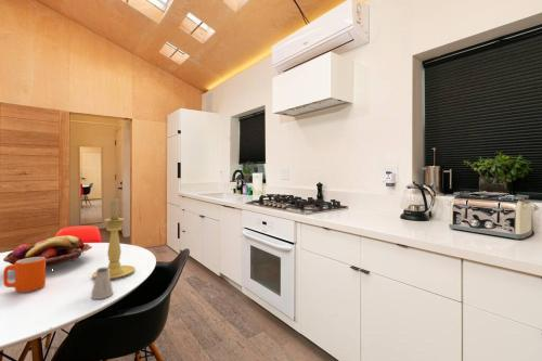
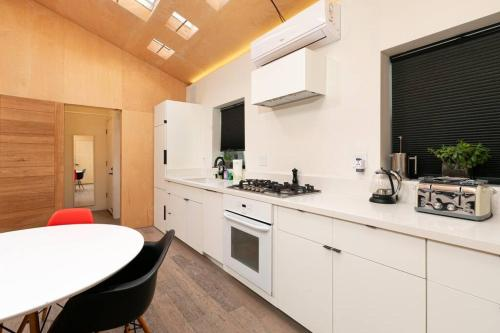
- candle holder [91,196,137,280]
- fruit basket [2,234,93,272]
- mug [2,257,47,294]
- saltshaker [90,267,115,300]
